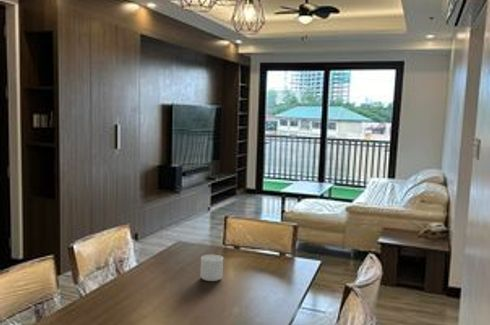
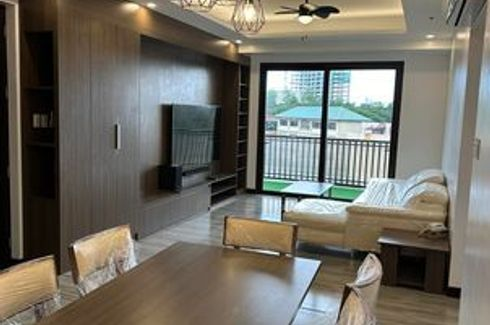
- candle [199,254,224,282]
